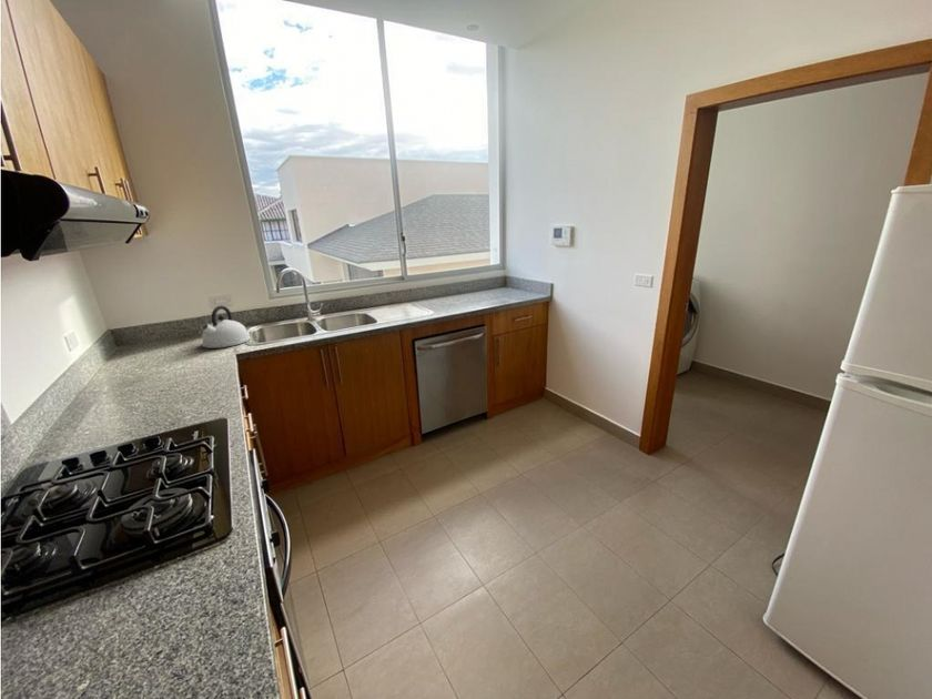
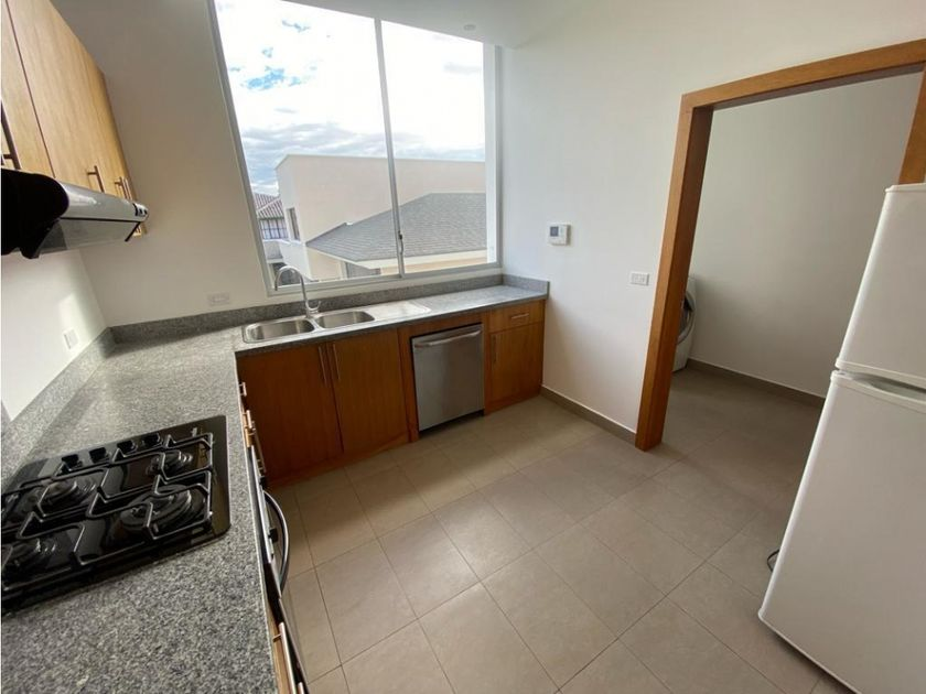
- kettle [200,304,252,350]
